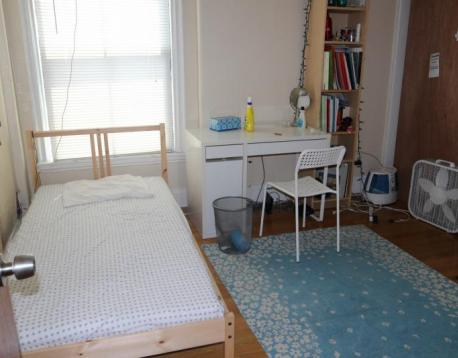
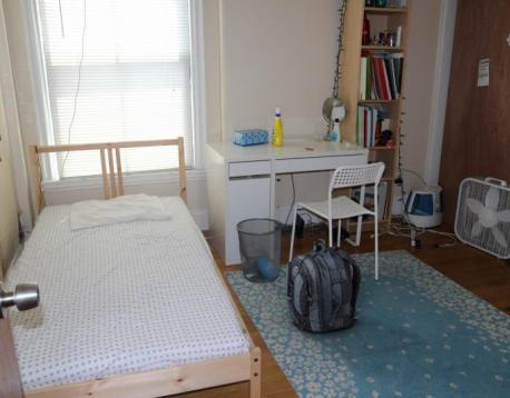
+ backpack [285,238,362,334]
